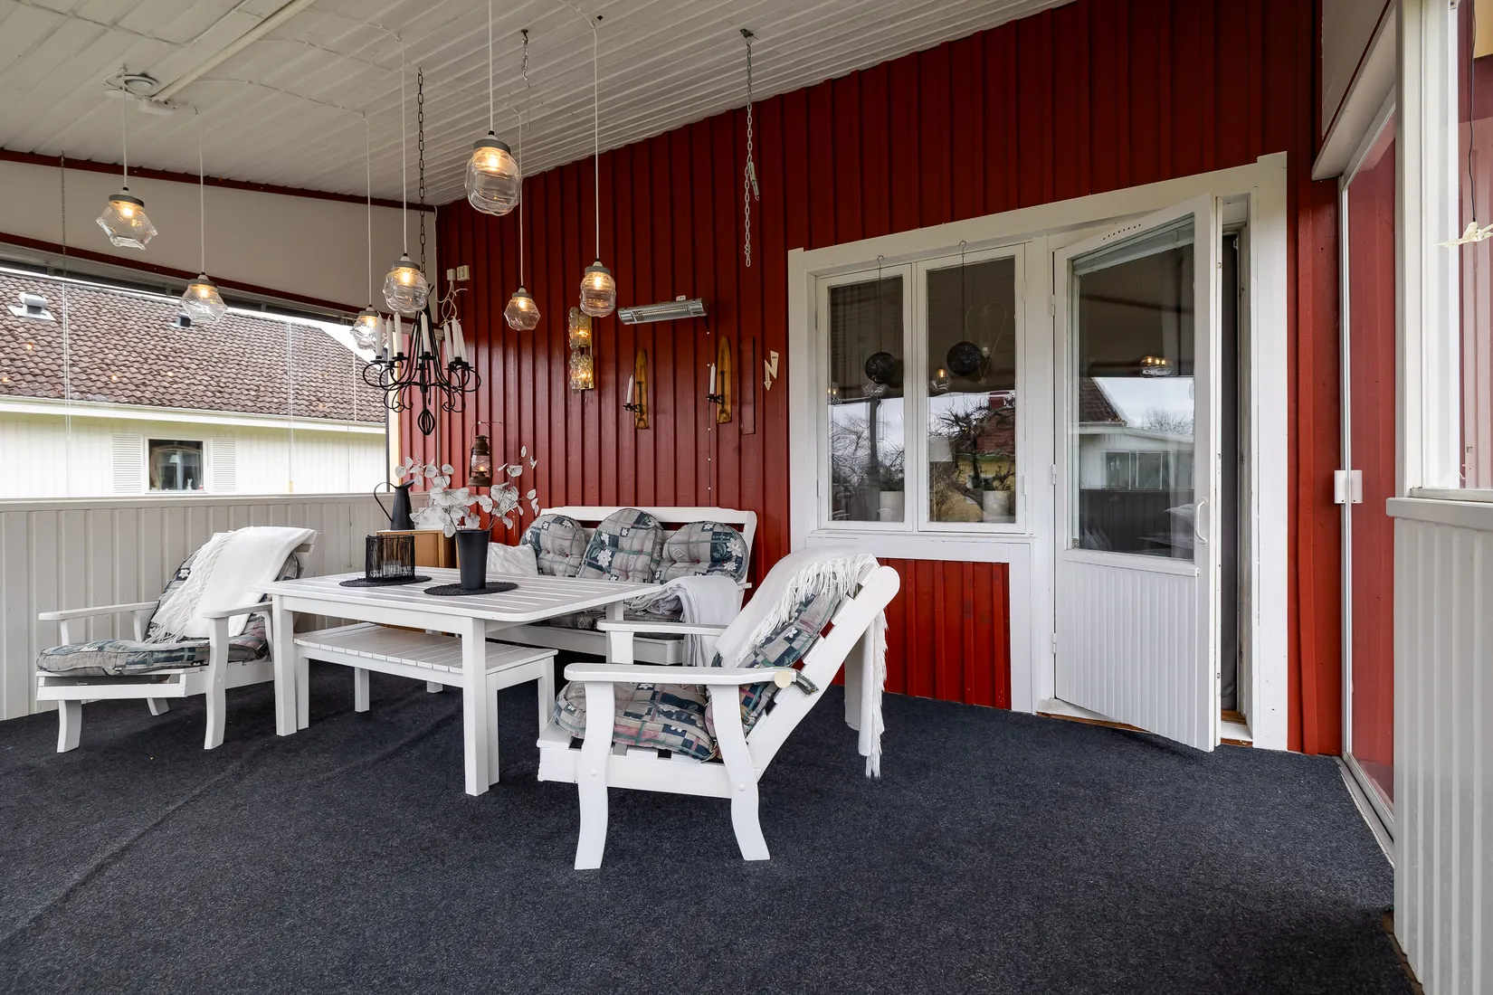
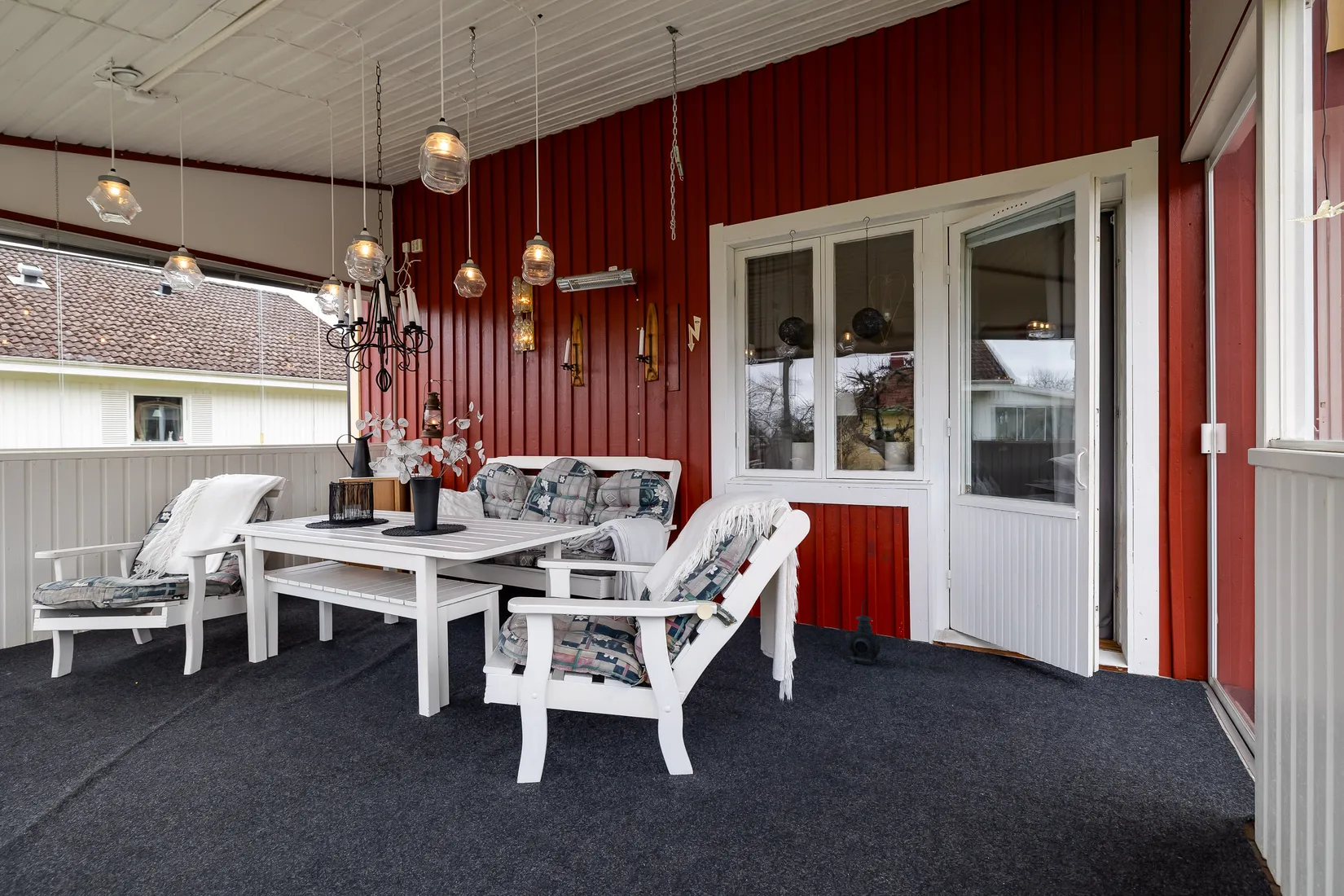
+ lantern [844,599,885,665]
